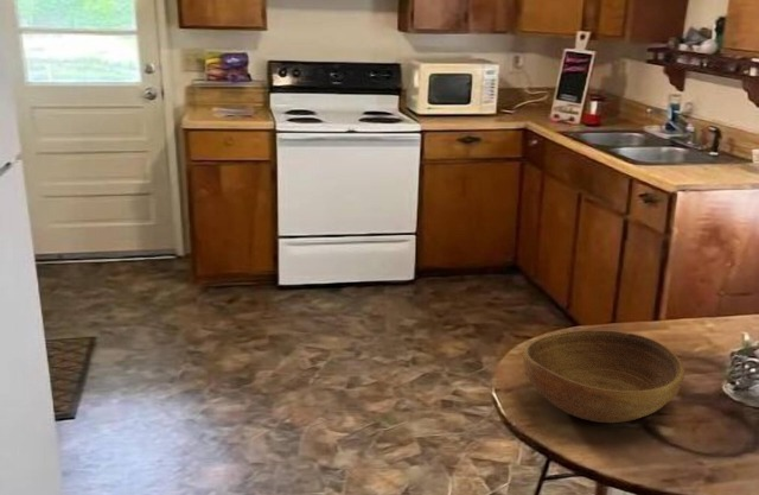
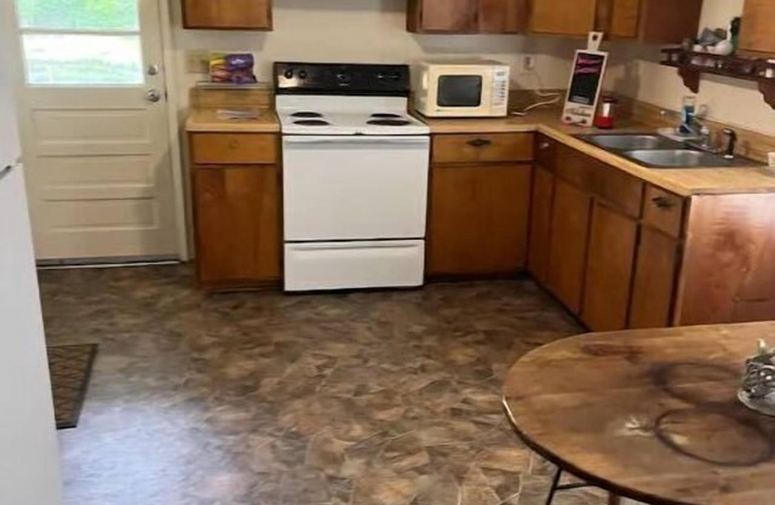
- bowl [522,329,685,424]
